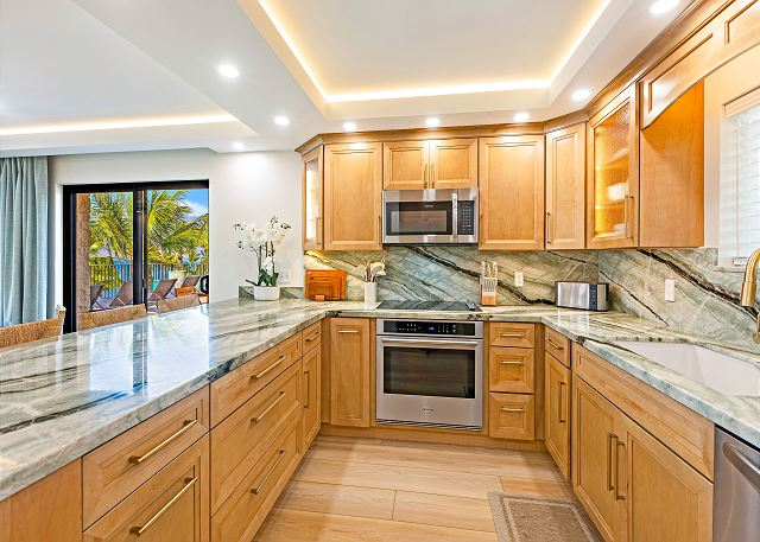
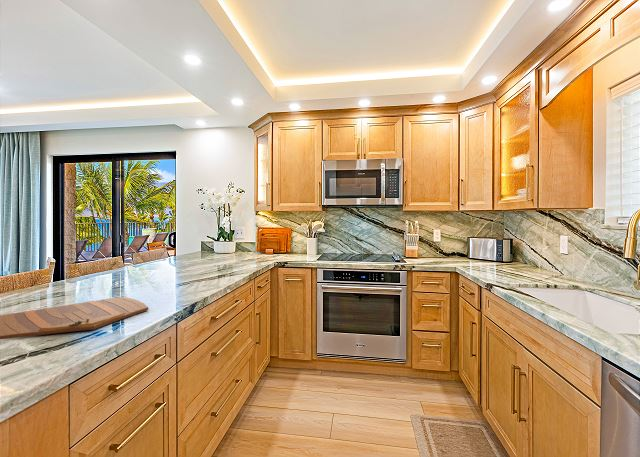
+ cutting board [0,296,149,340]
